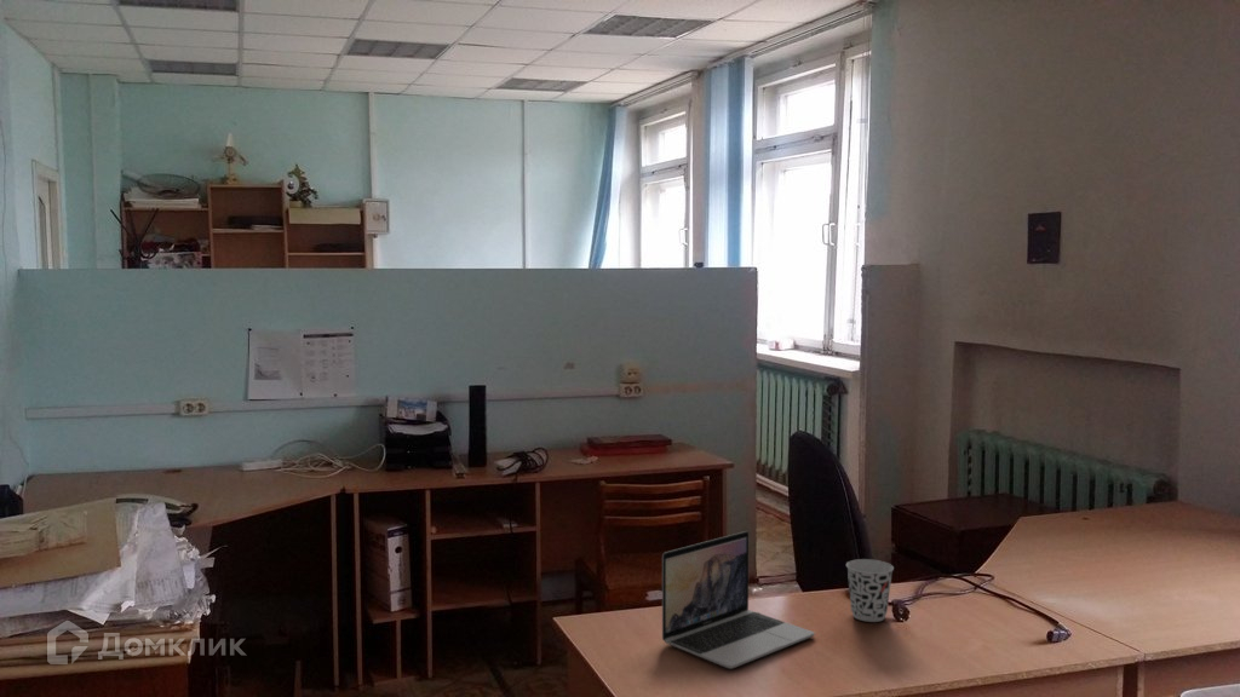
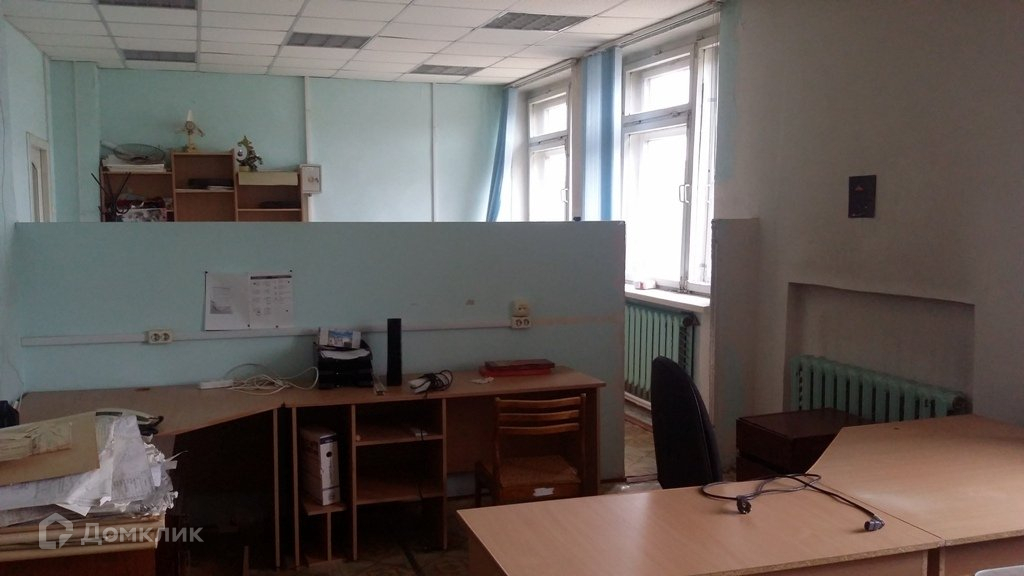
- cup [845,558,895,623]
- laptop [661,530,816,670]
